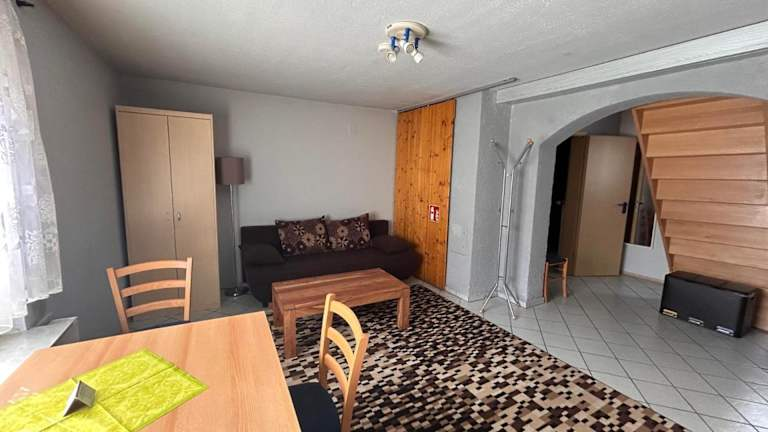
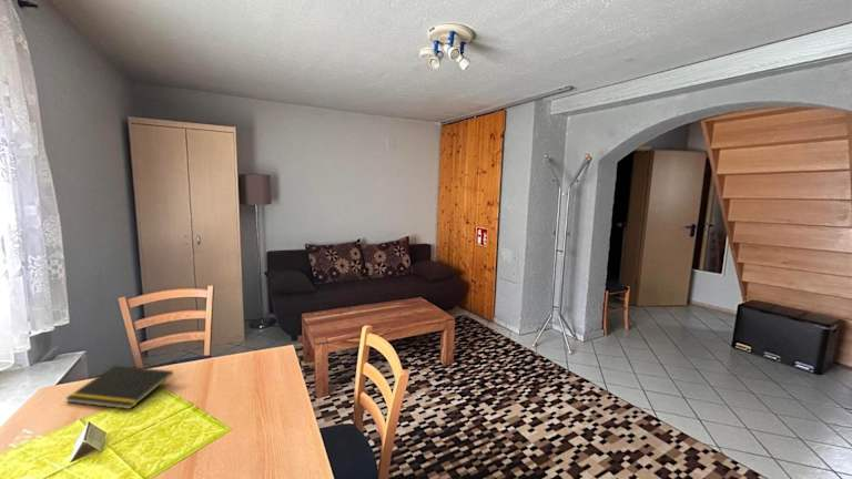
+ notepad [64,365,174,410]
